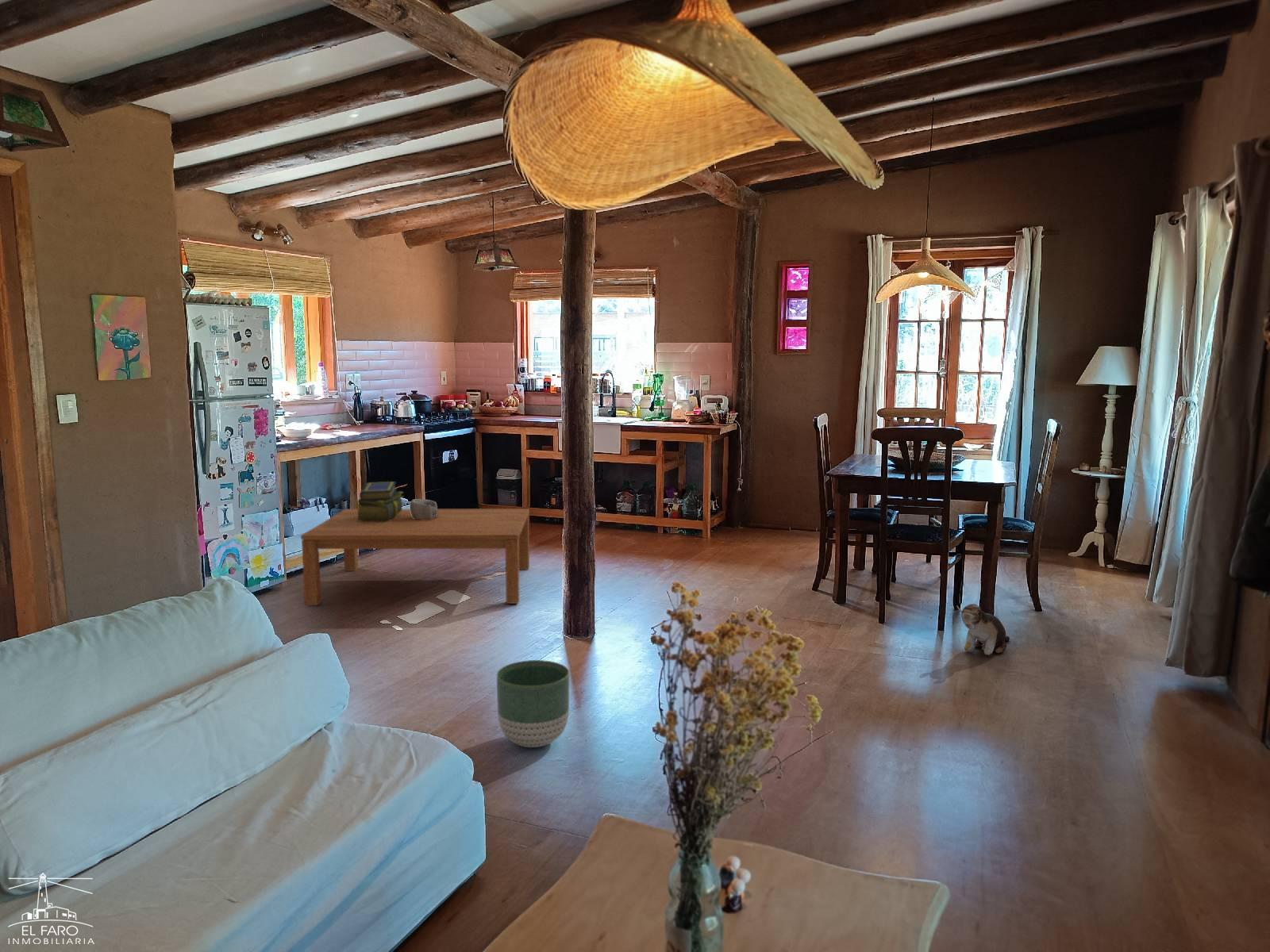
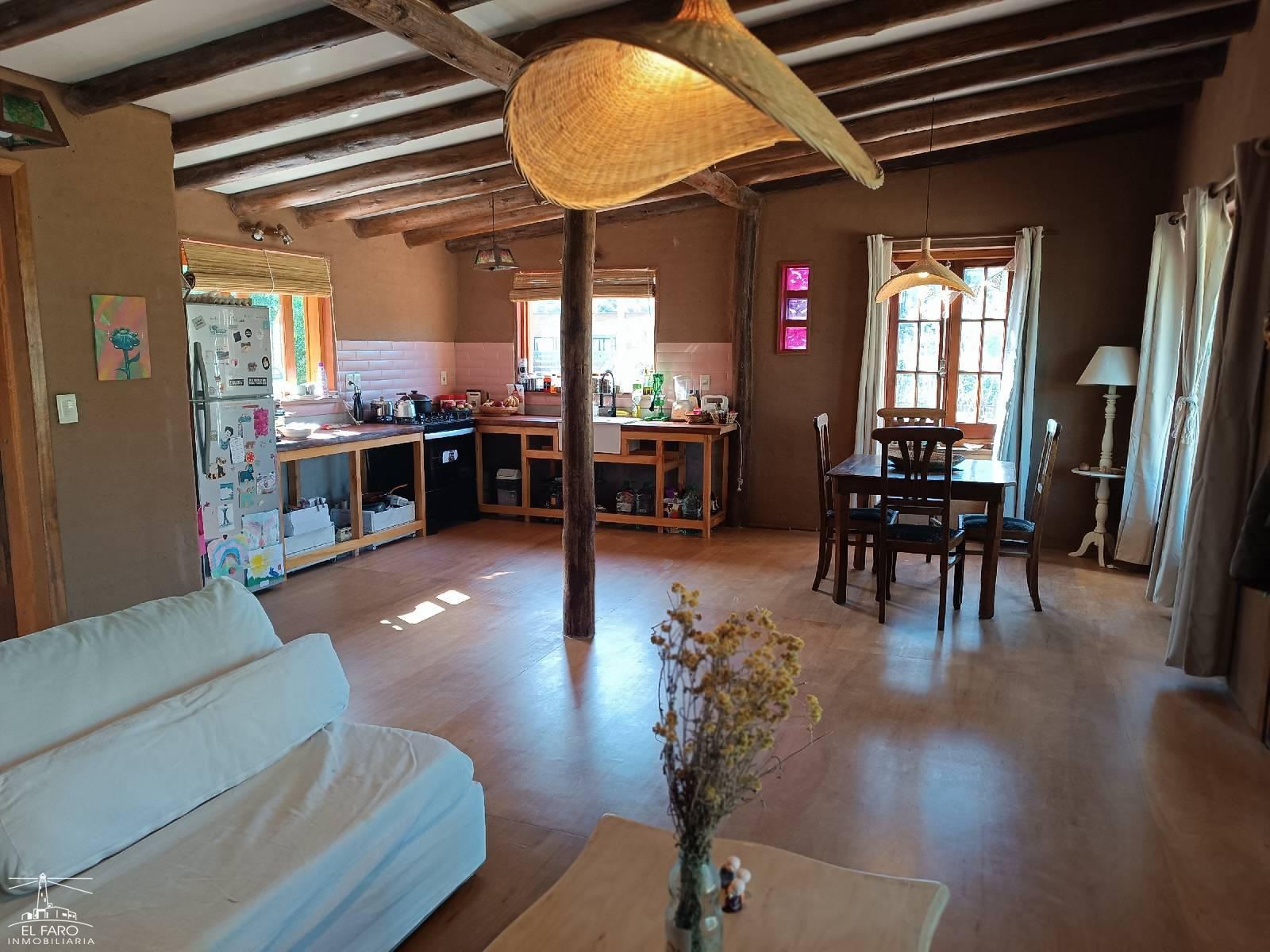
- planter [496,659,570,748]
- plush toy [956,603,1010,656]
- stack of books [355,481,404,522]
- decorative bowl [410,498,438,520]
- coffee table [300,508,530,606]
